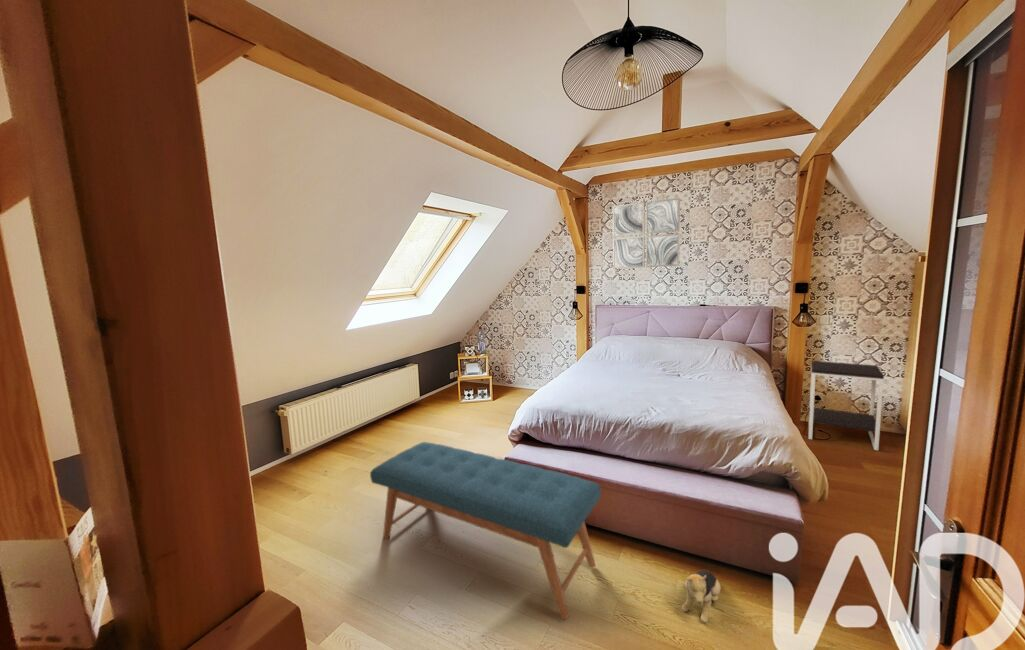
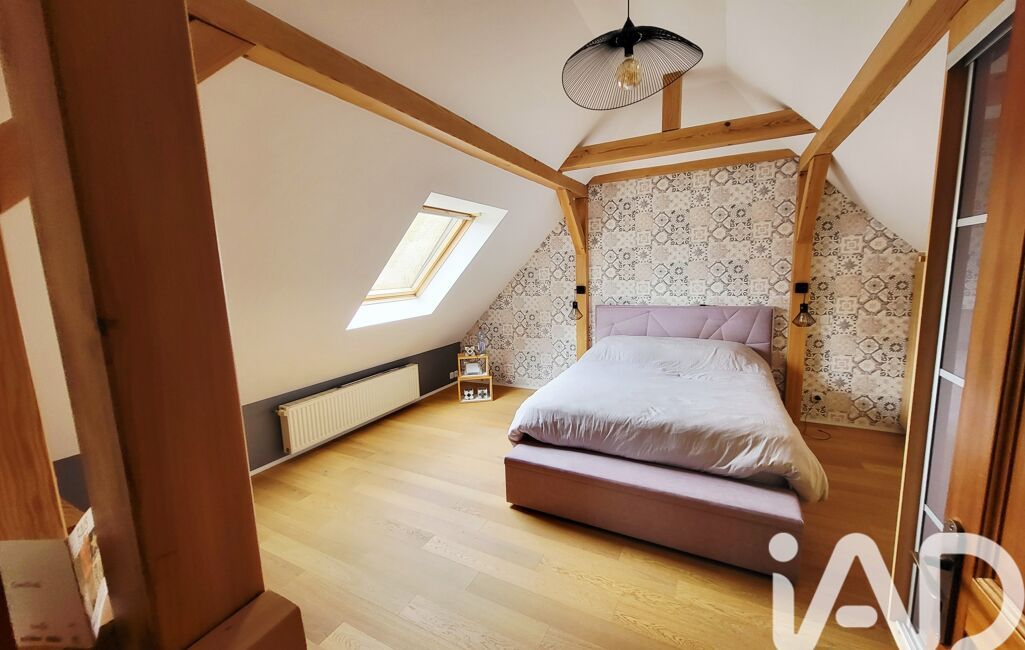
- plush toy [681,569,722,624]
- side table [808,360,885,451]
- bench [369,441,602,620]
- wall art [612,197,681,270]
